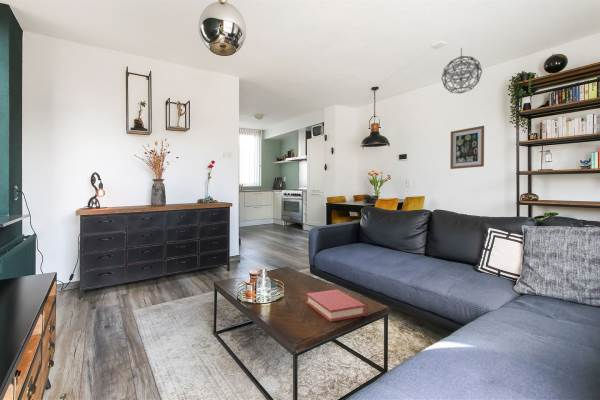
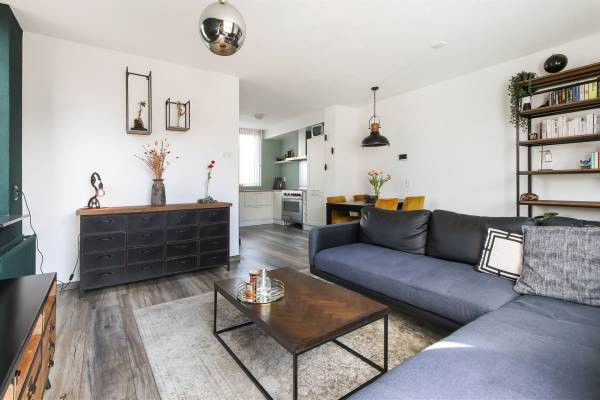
- hardback book [306,289,367,323]
- pendant light [441,47,483,94]
- wall art [449,125,485,170]
